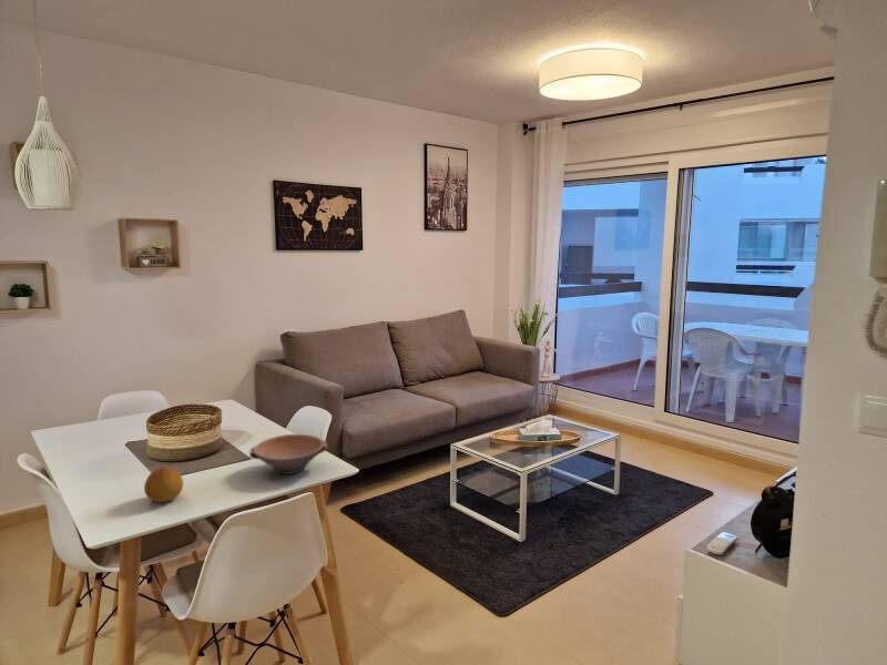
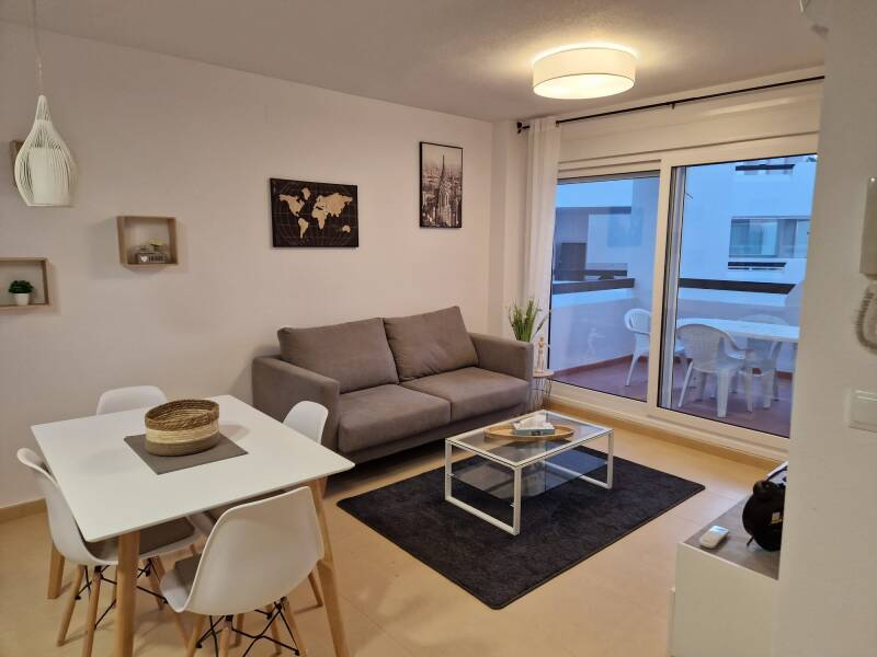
- bowl [248,433,328,475]
- fruit [143,466,184,503]
